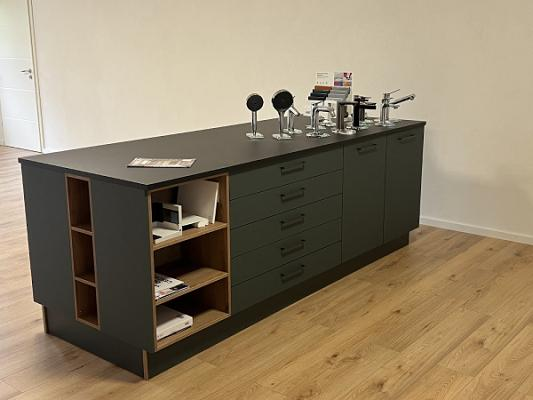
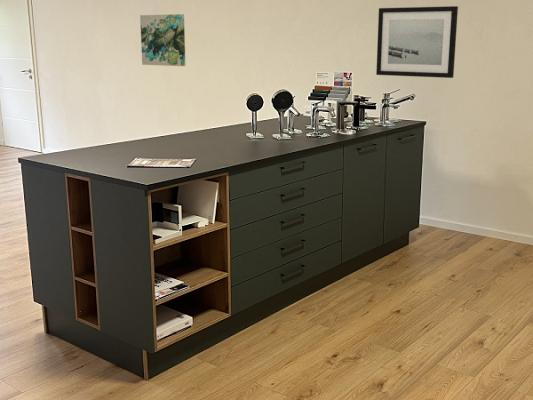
+ wall art [139,13,186,67]
+ wall art [375,5,459,79]
